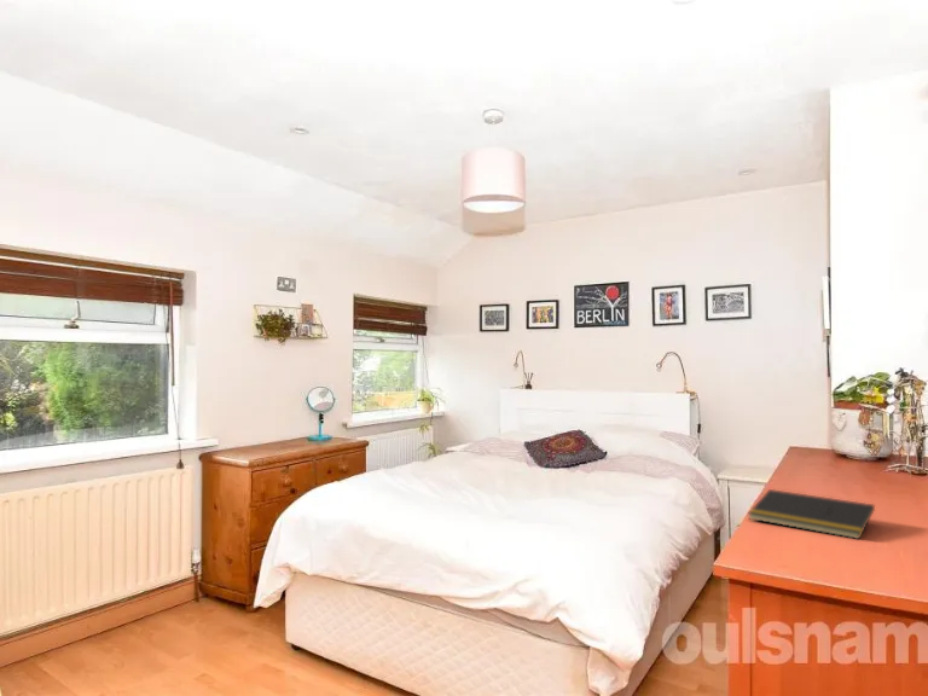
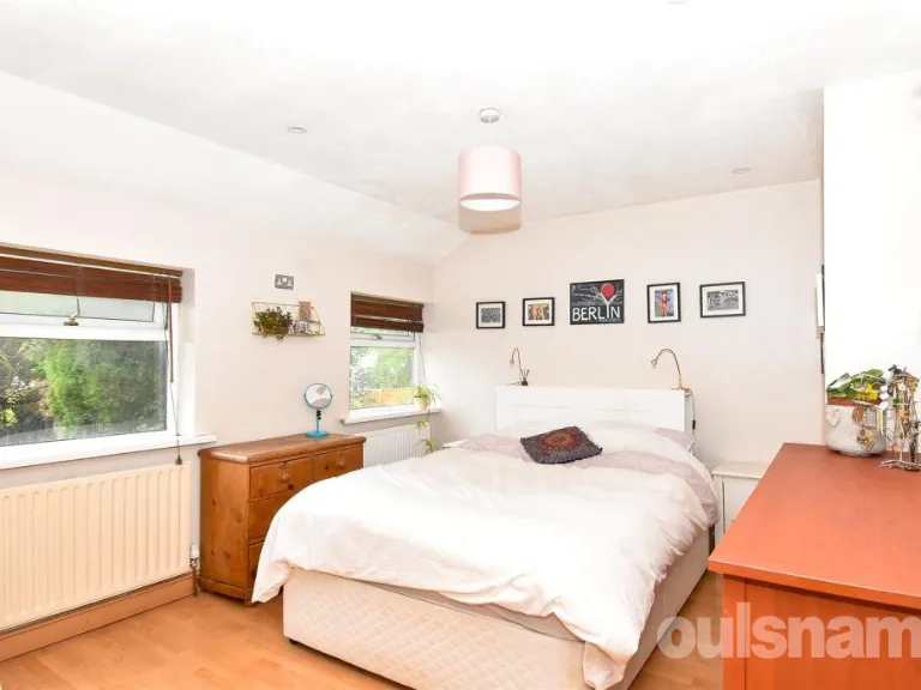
- notepad [747,488,876,540]
